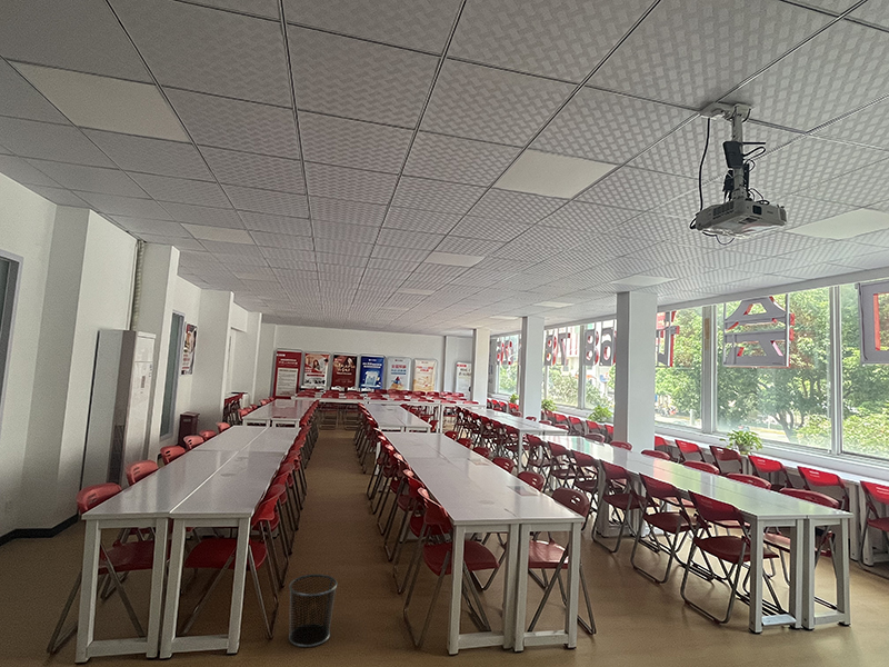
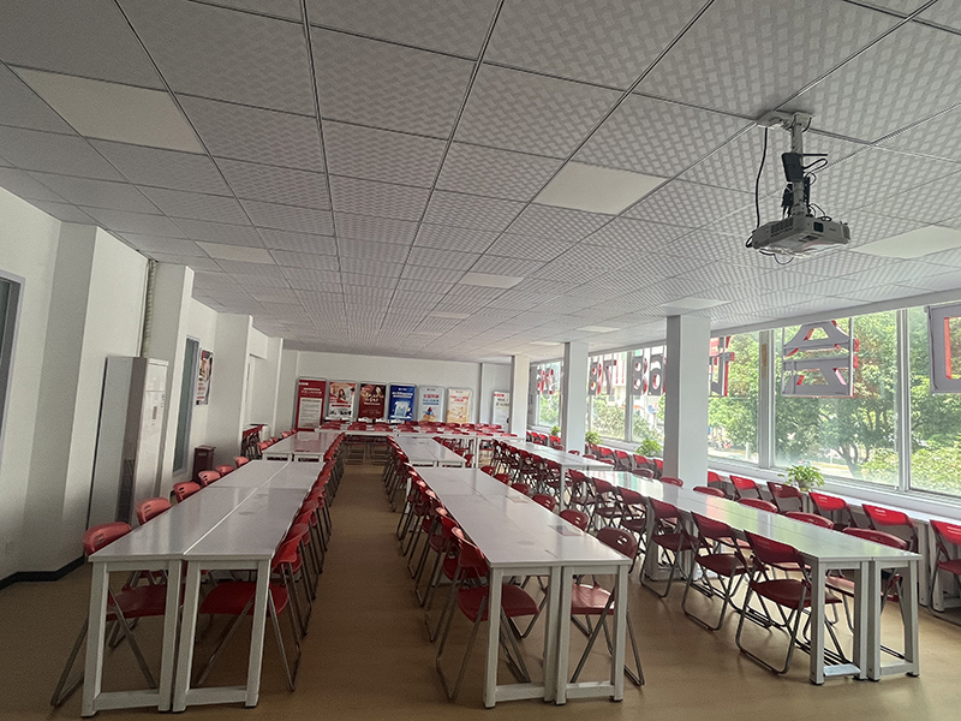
- waste bin [288,574,339,648]
